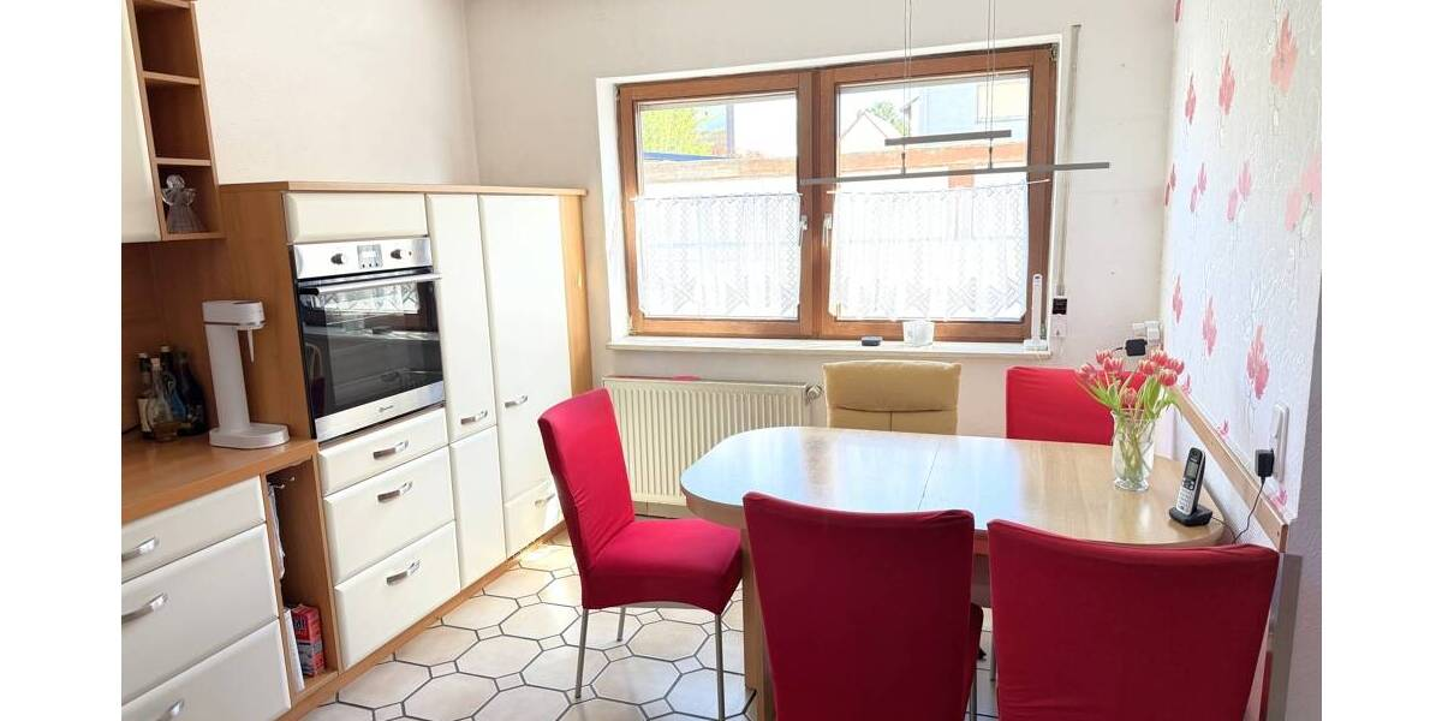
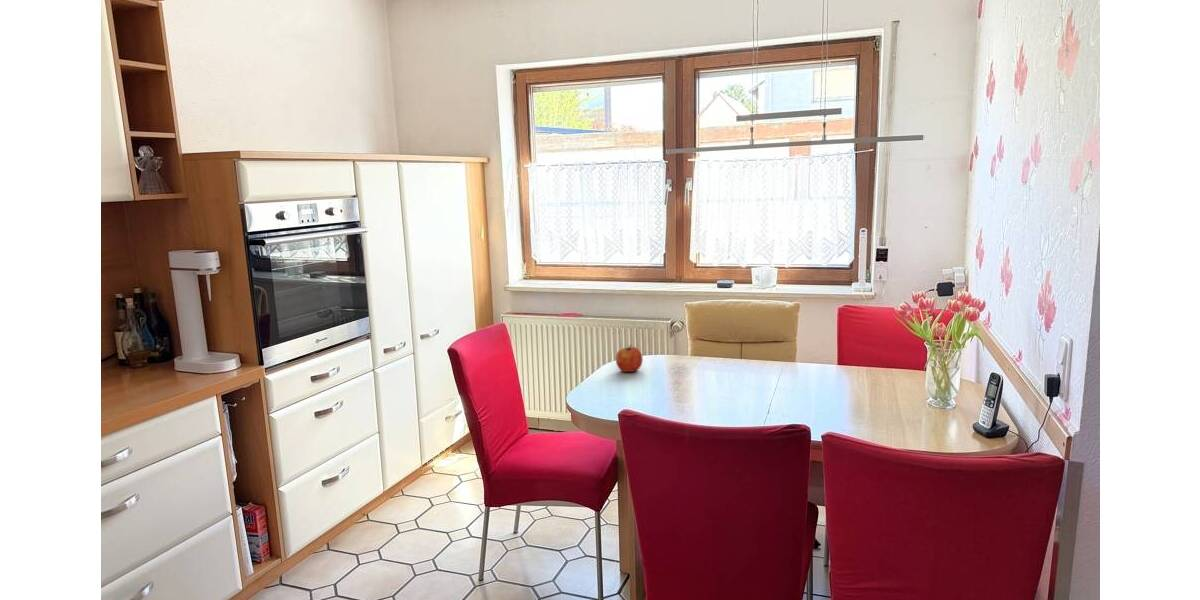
+ fruit [615,344,644,373]
